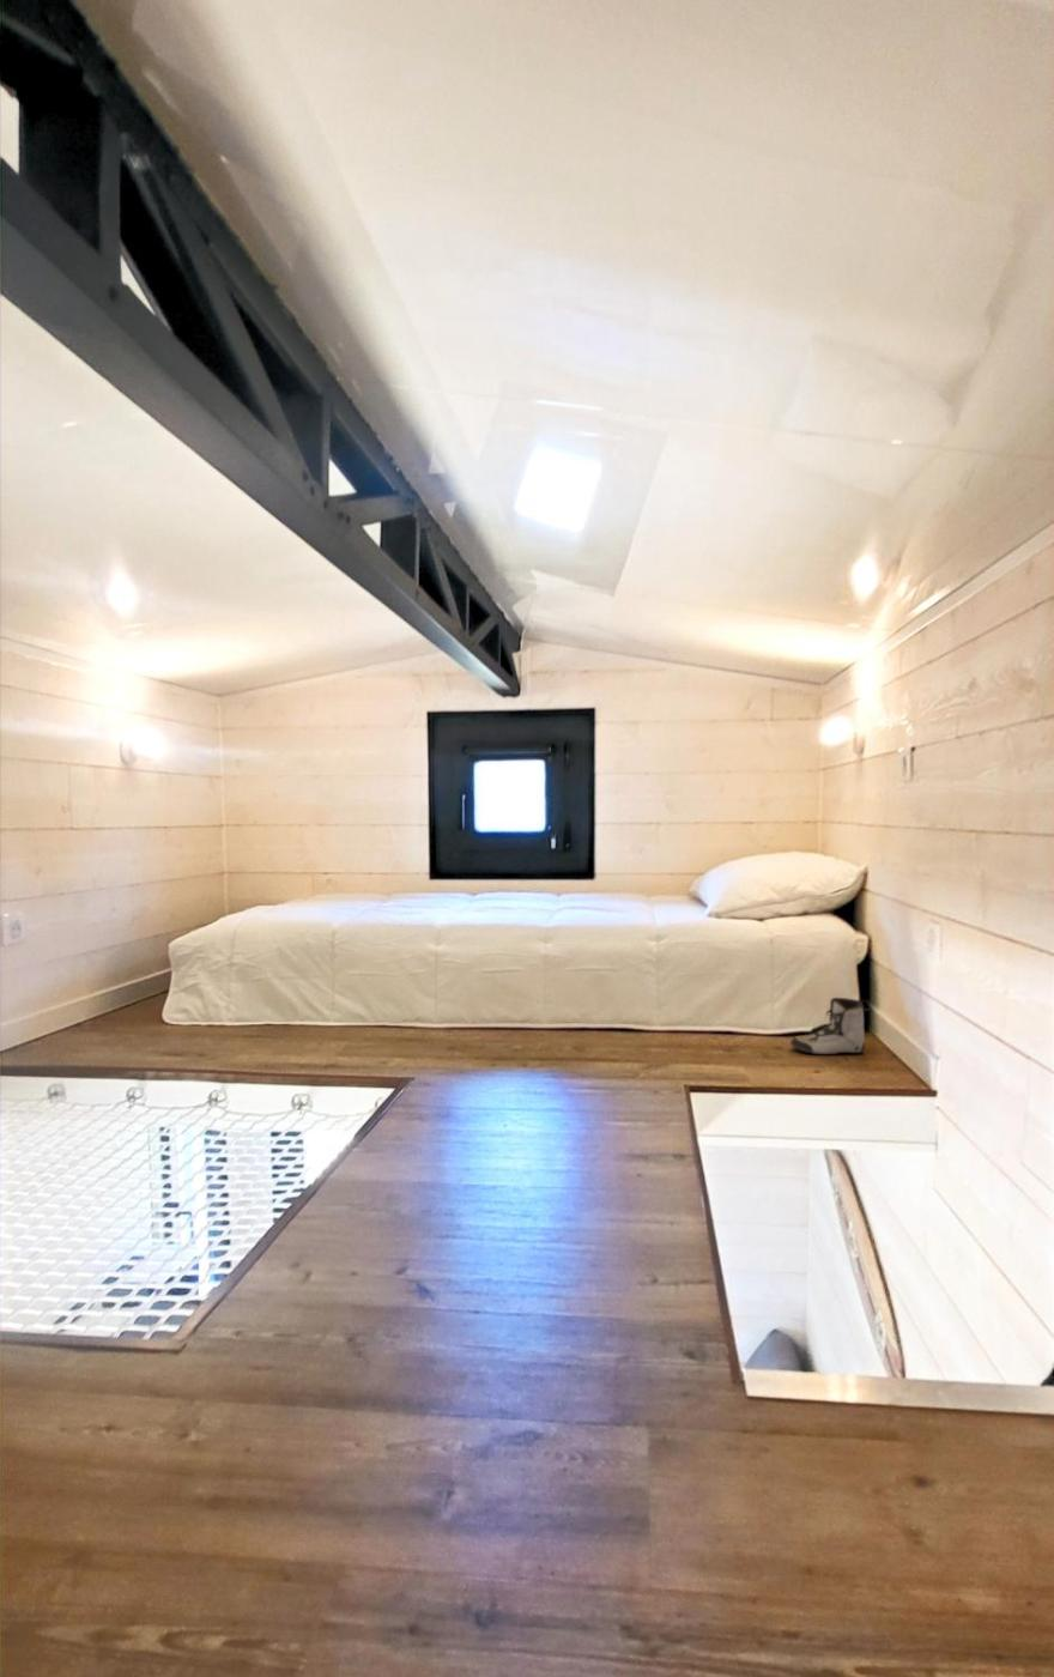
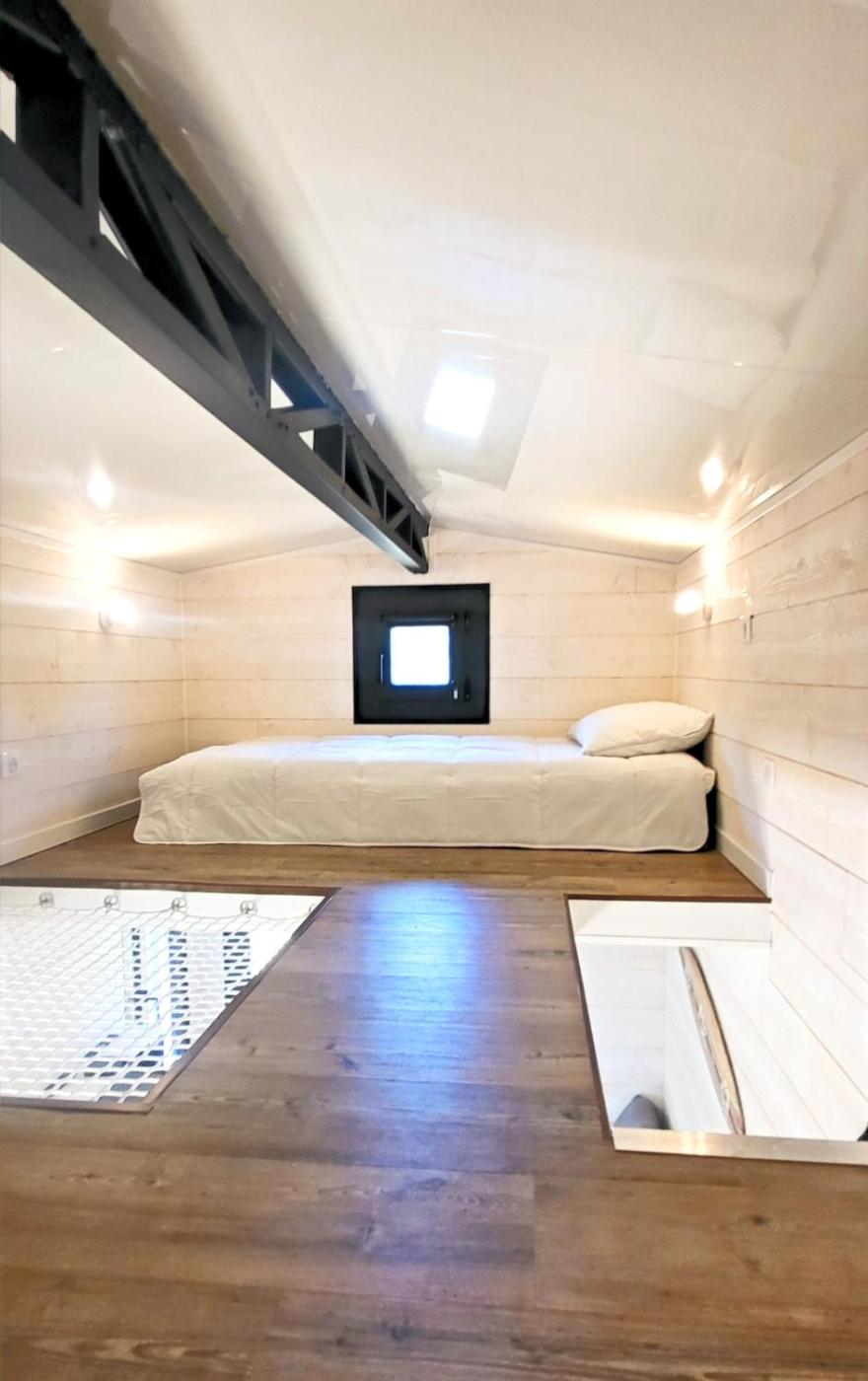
- shoe [789,997,871,1055]
